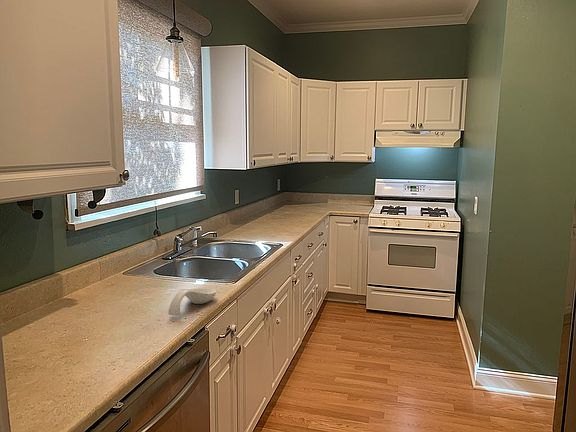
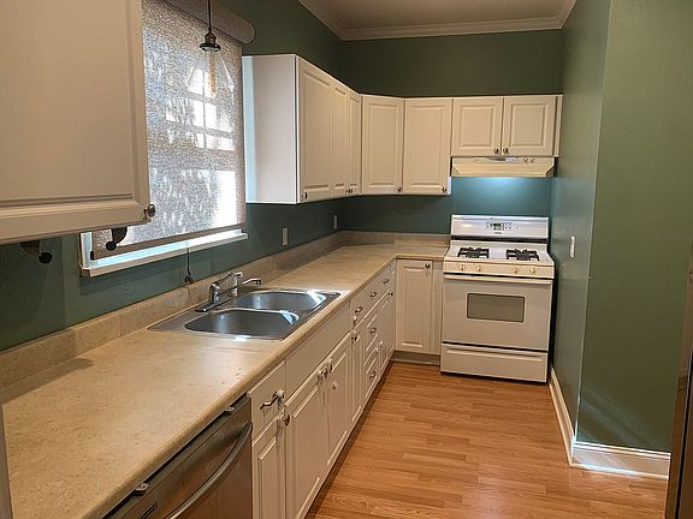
- spoon rest [167,287,217,317]
